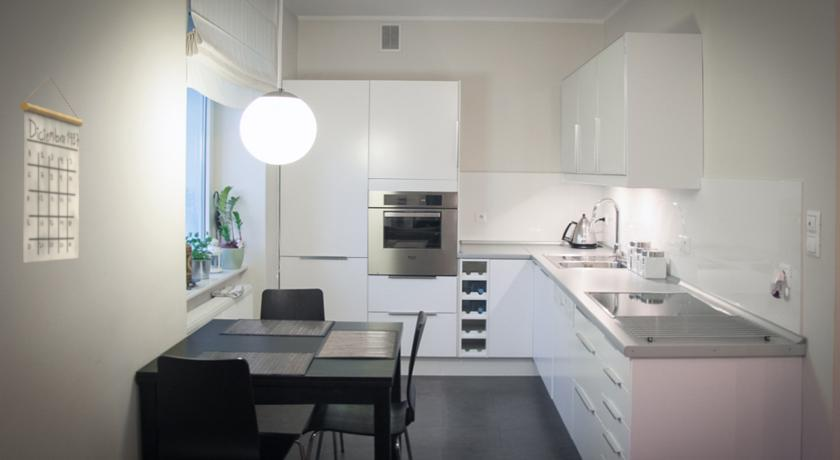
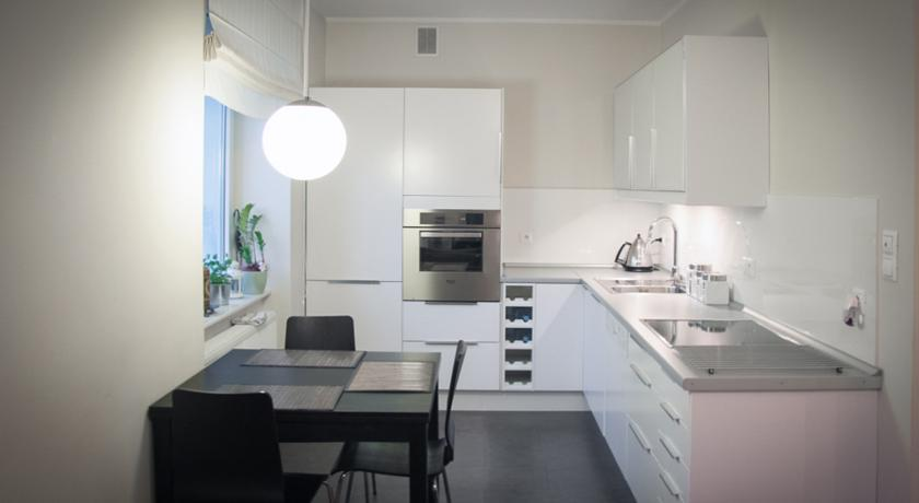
- calendar [19,74,84,264]
